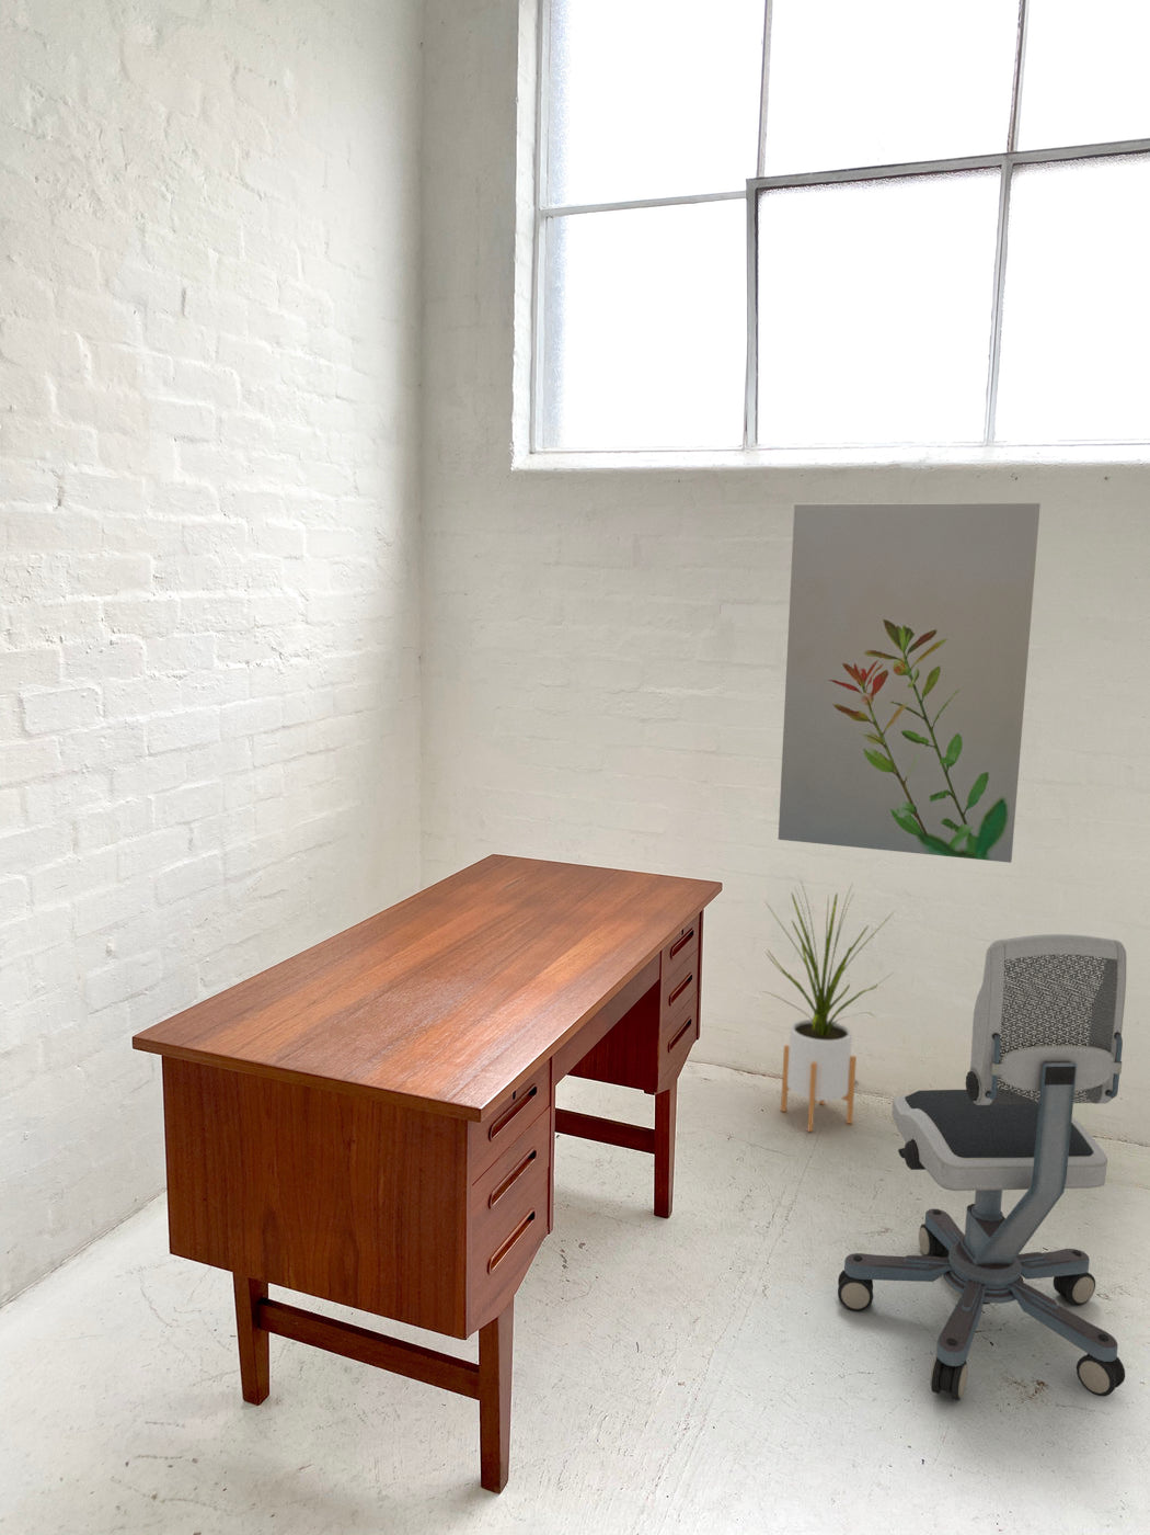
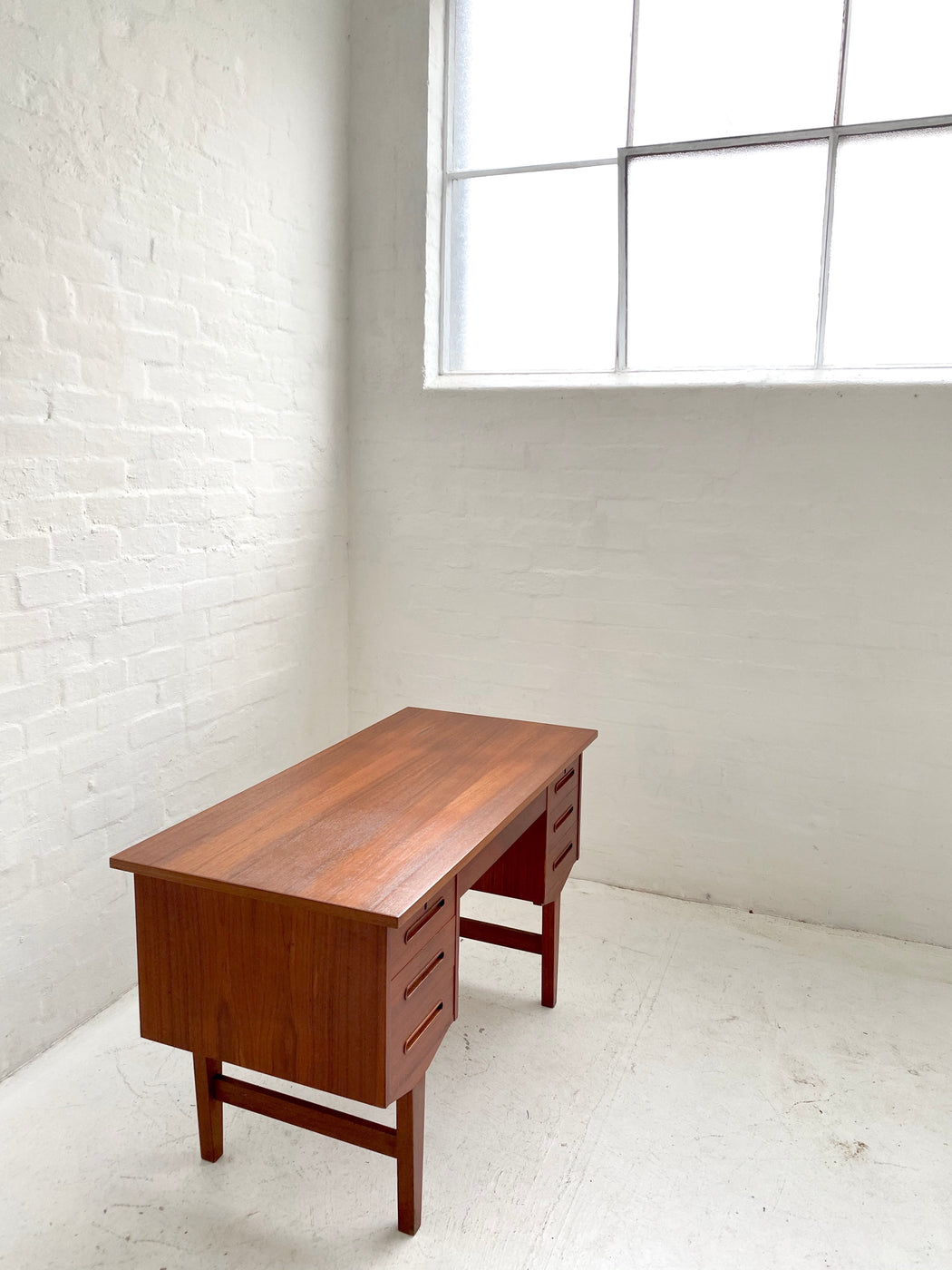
- house plant [762,880,895,1133]
- office chair [837,933,1128,1402]
- wall art [778,502,1041,864]
